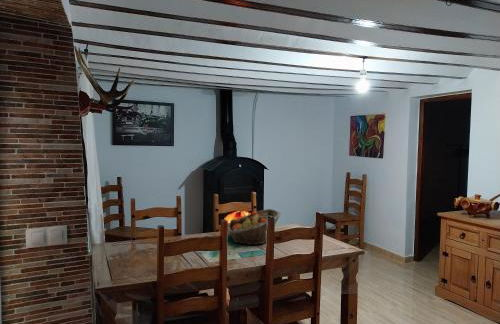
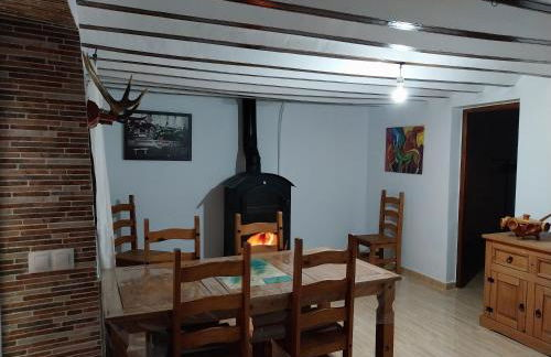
- fruit basket [227,208,282,246]
